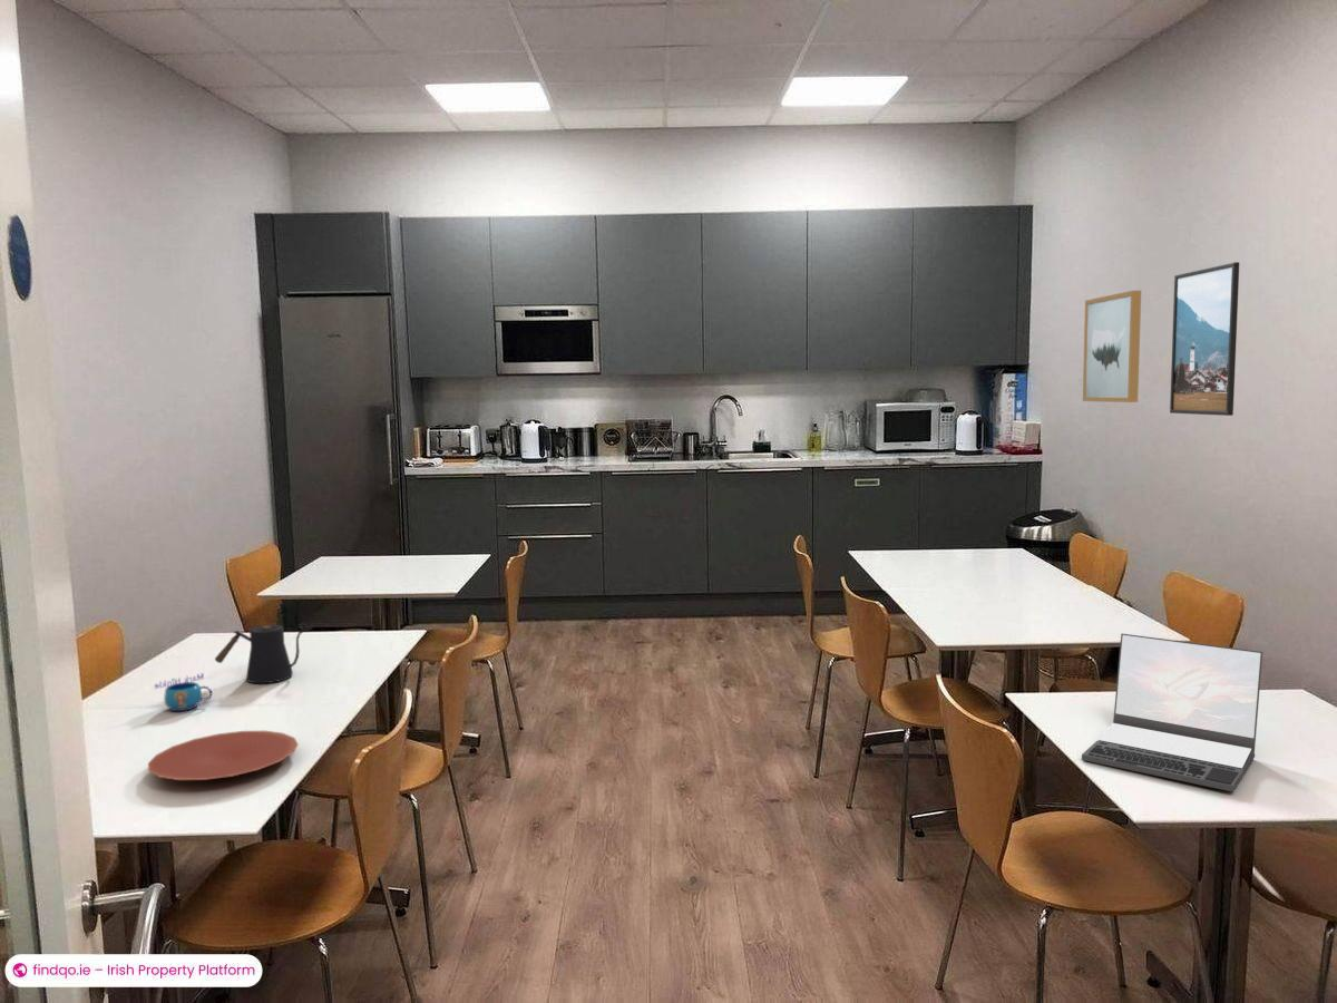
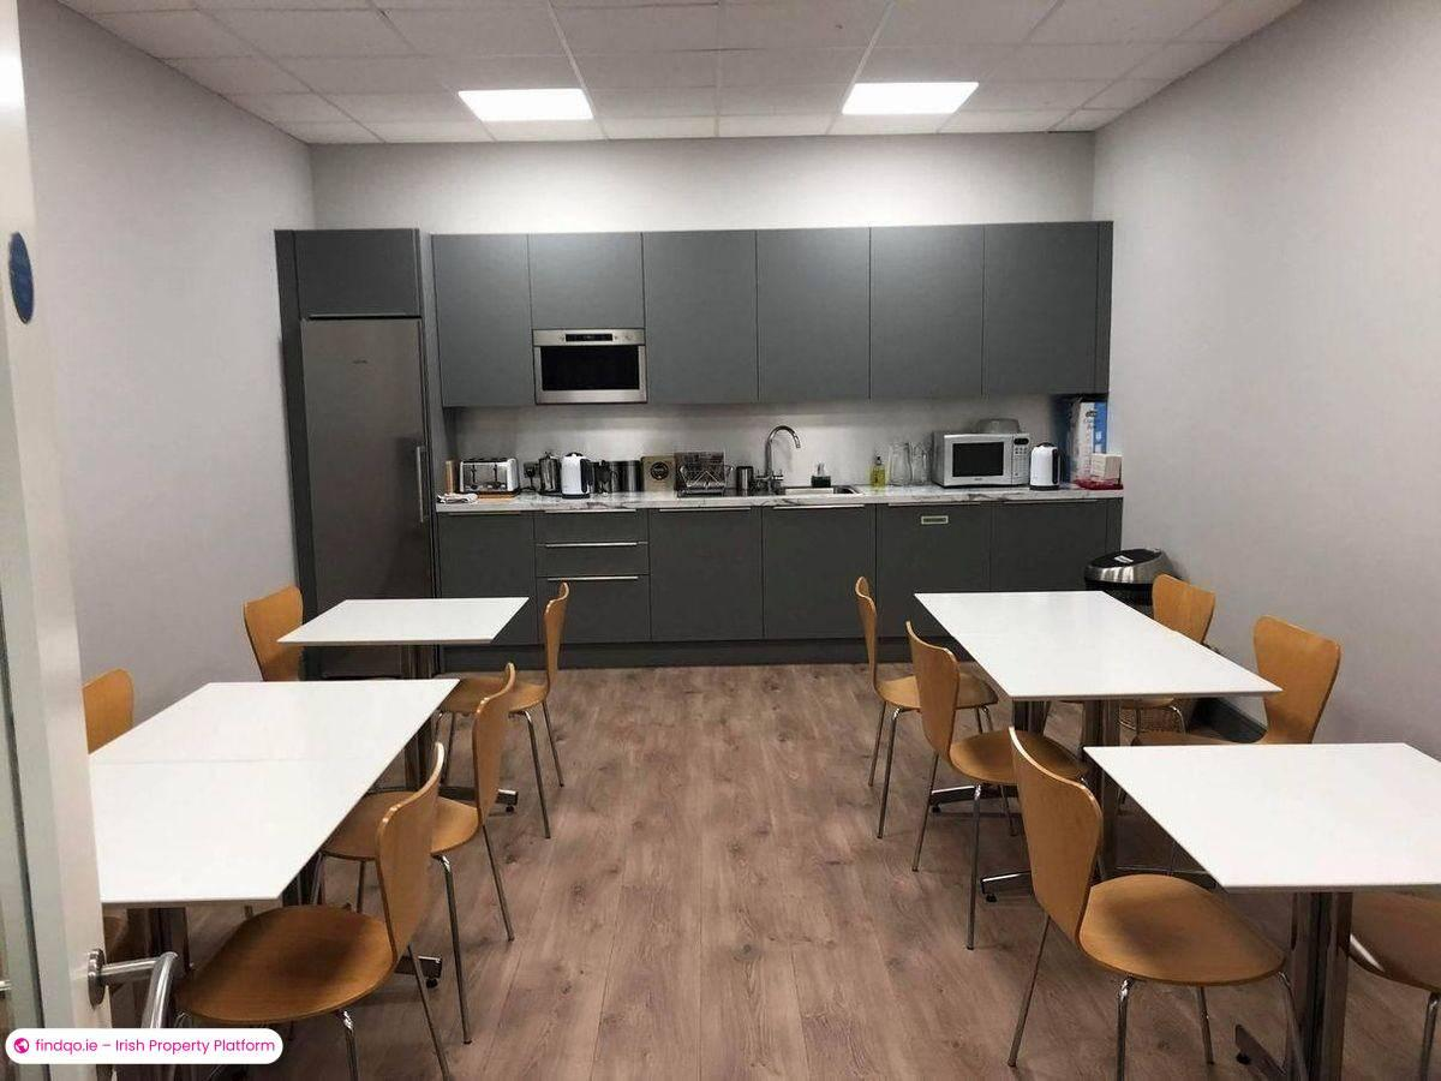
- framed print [1169,261,1240,417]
- laptop [1081,632,1263,792]
- wall art [1082,290,1142,403]
- plate [147,730,300,781]
- kettle [214,624,314,684]
- mug [154,672,213,712]
